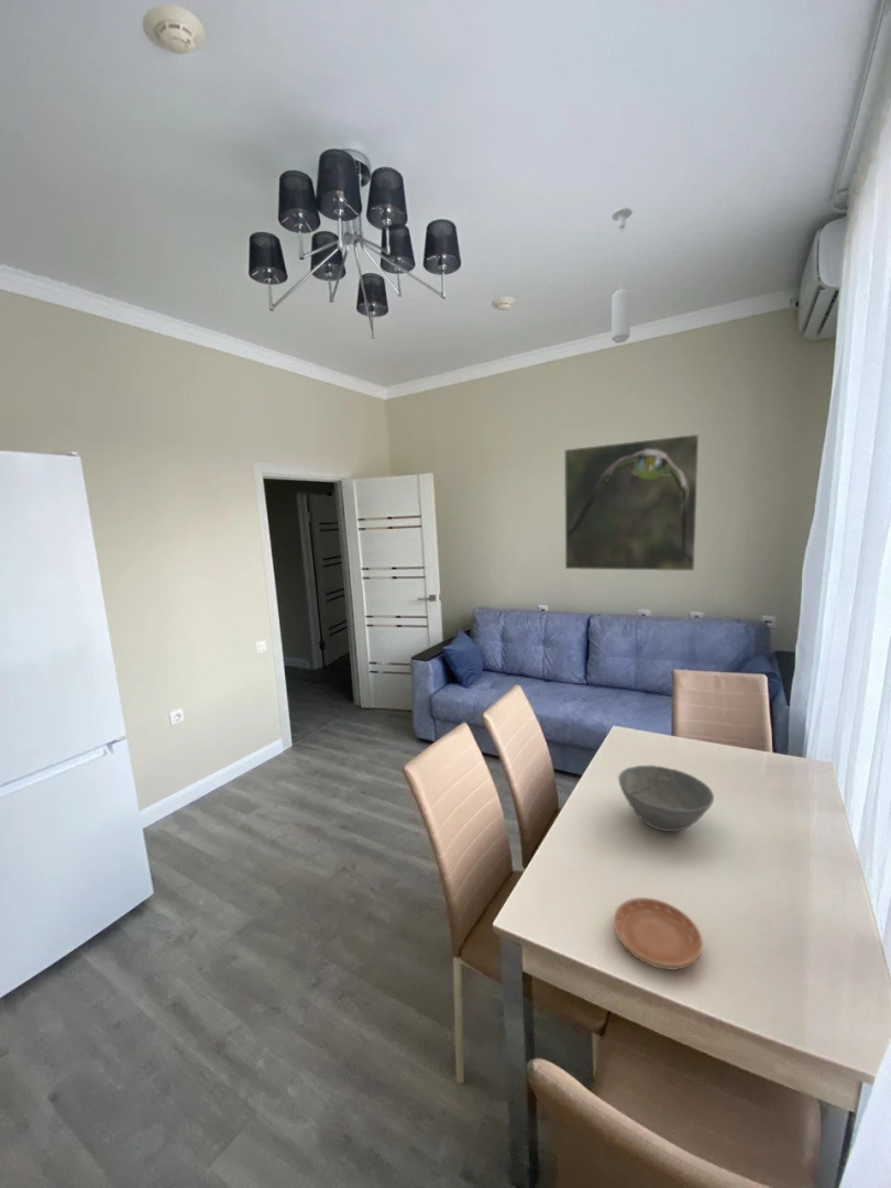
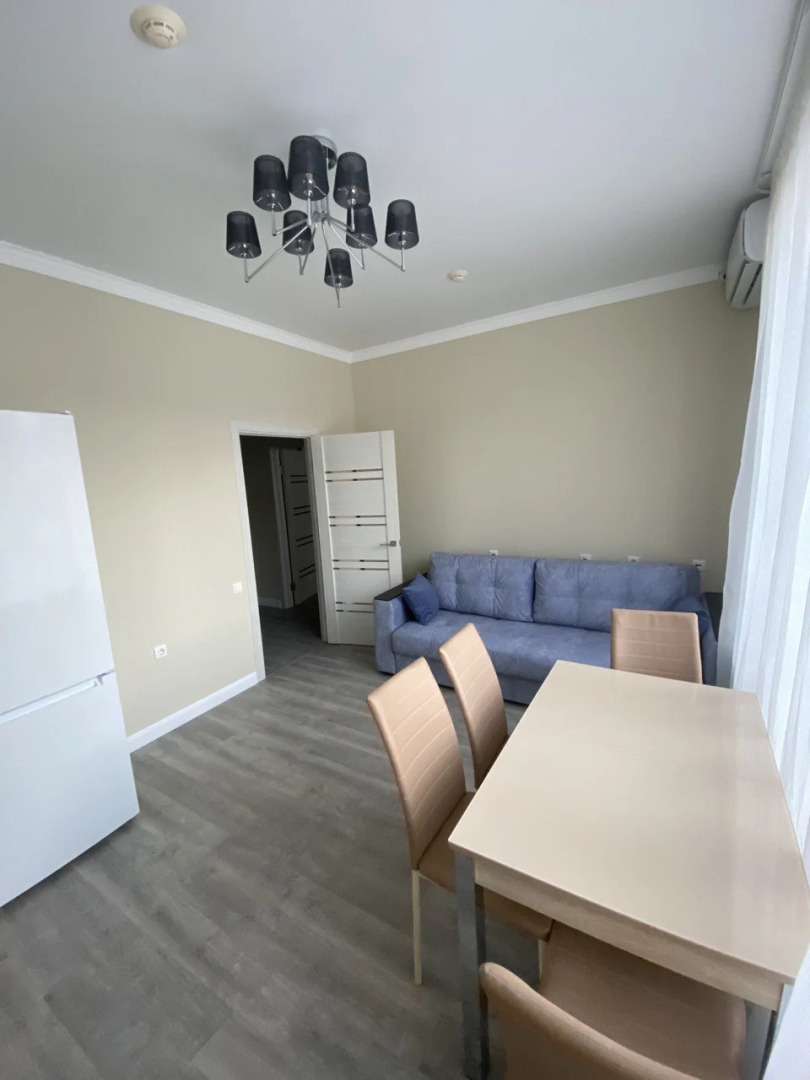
- saucer [613,897,704,971]
- bowl [617,765,715,833]
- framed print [563,433,701,572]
- pendant light [610,206,634,344]
